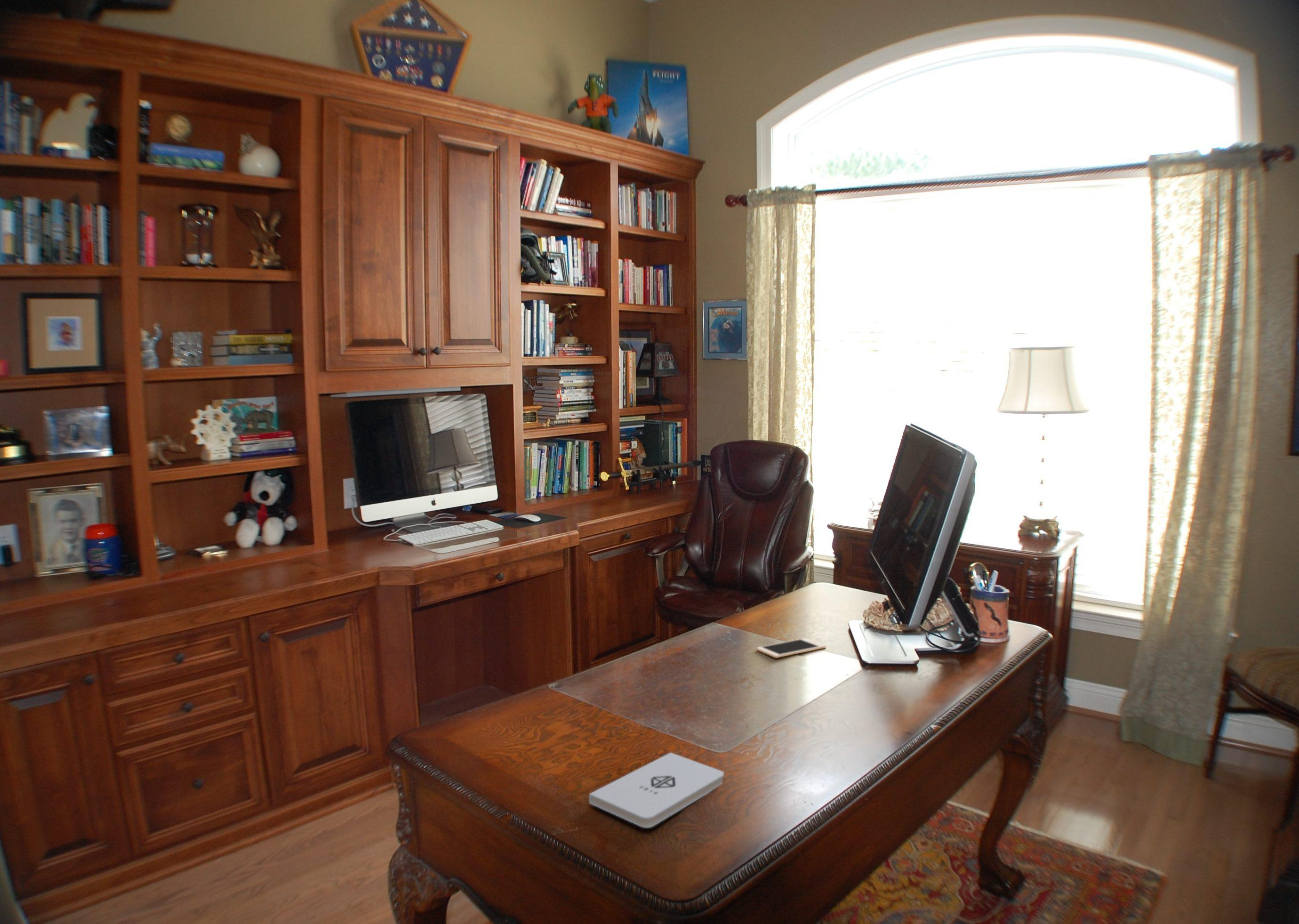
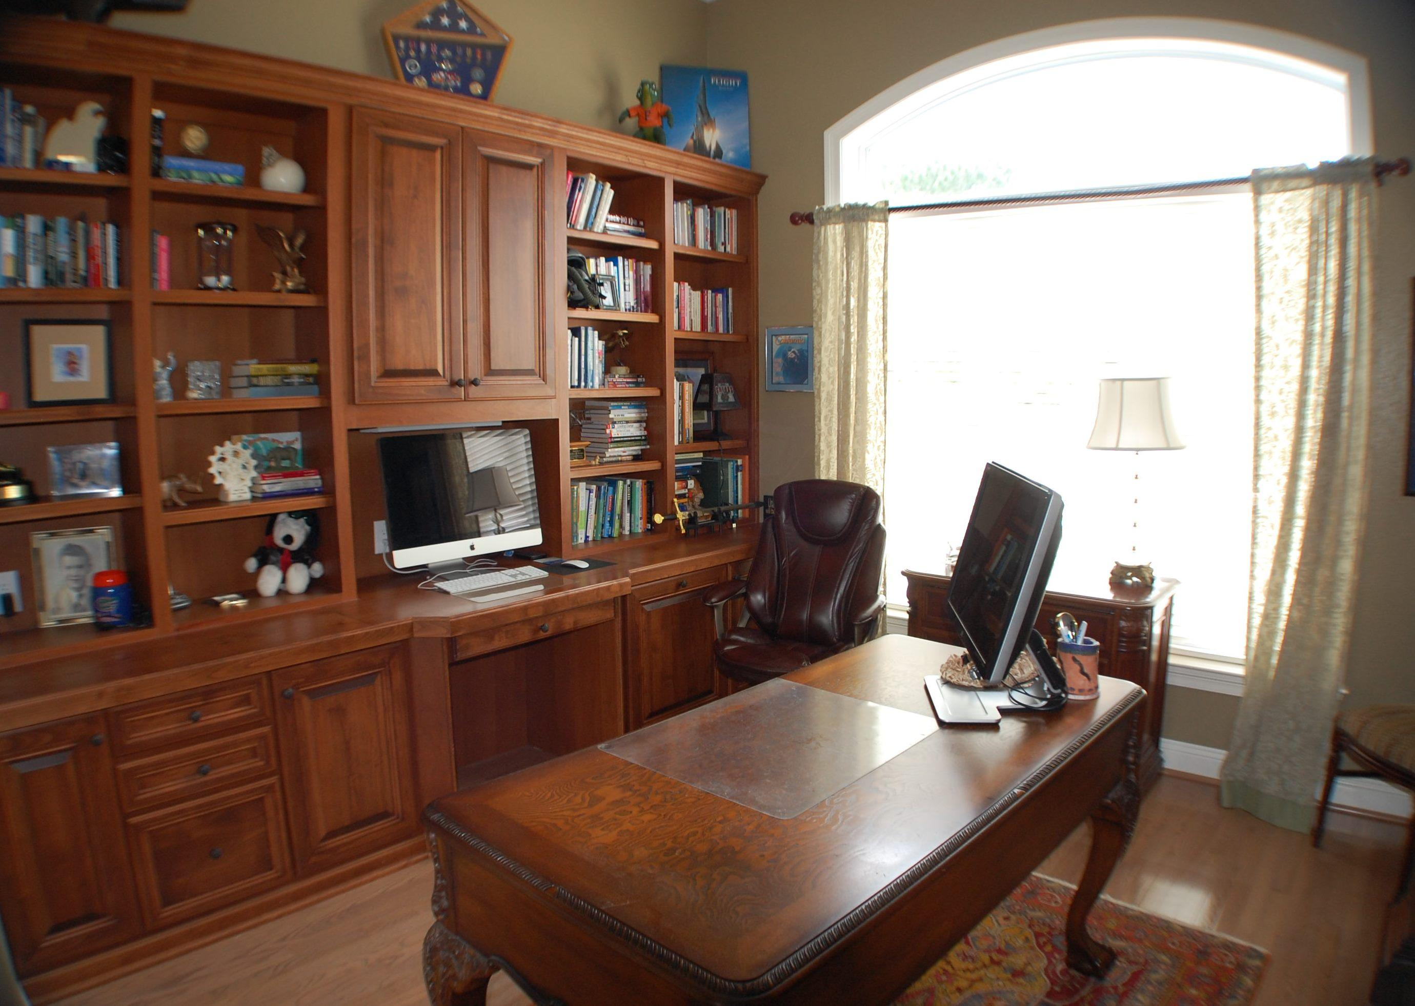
- cell phone [756,638,826,659]
- notepad [589,752,724,828]
